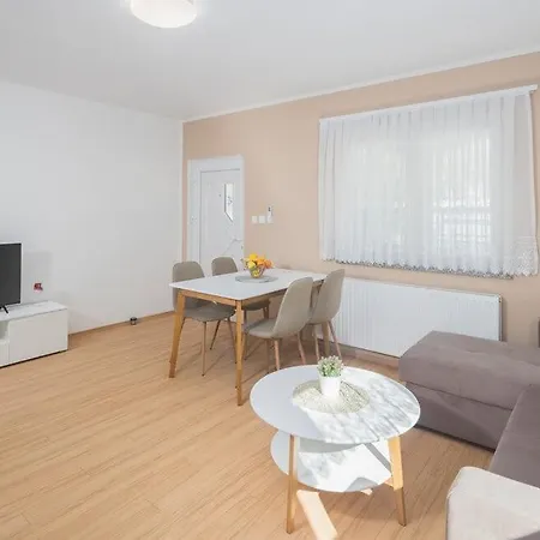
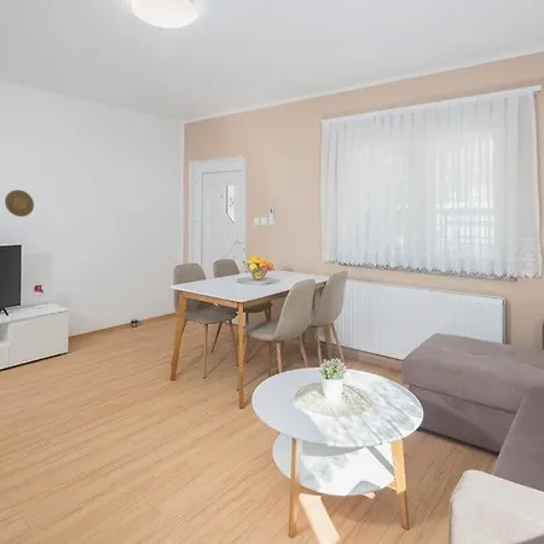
+ decorative plate [4,189,35,218]
